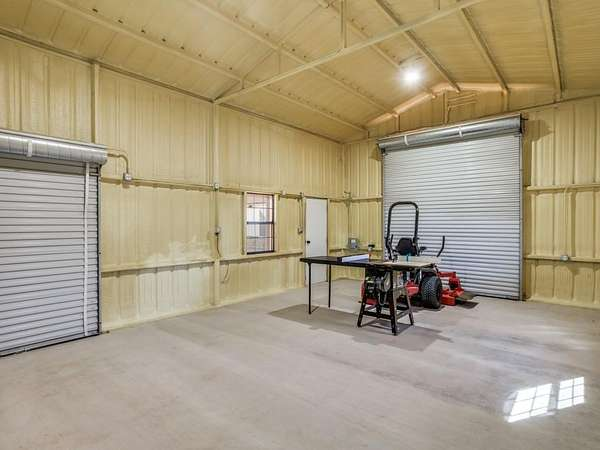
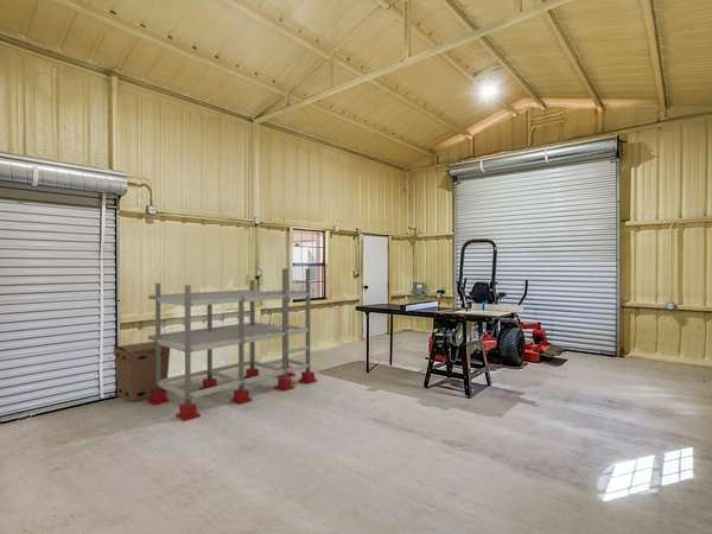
+ cardboard box [113,341,171,403]
+ shelving unit [146,267,318,422]
